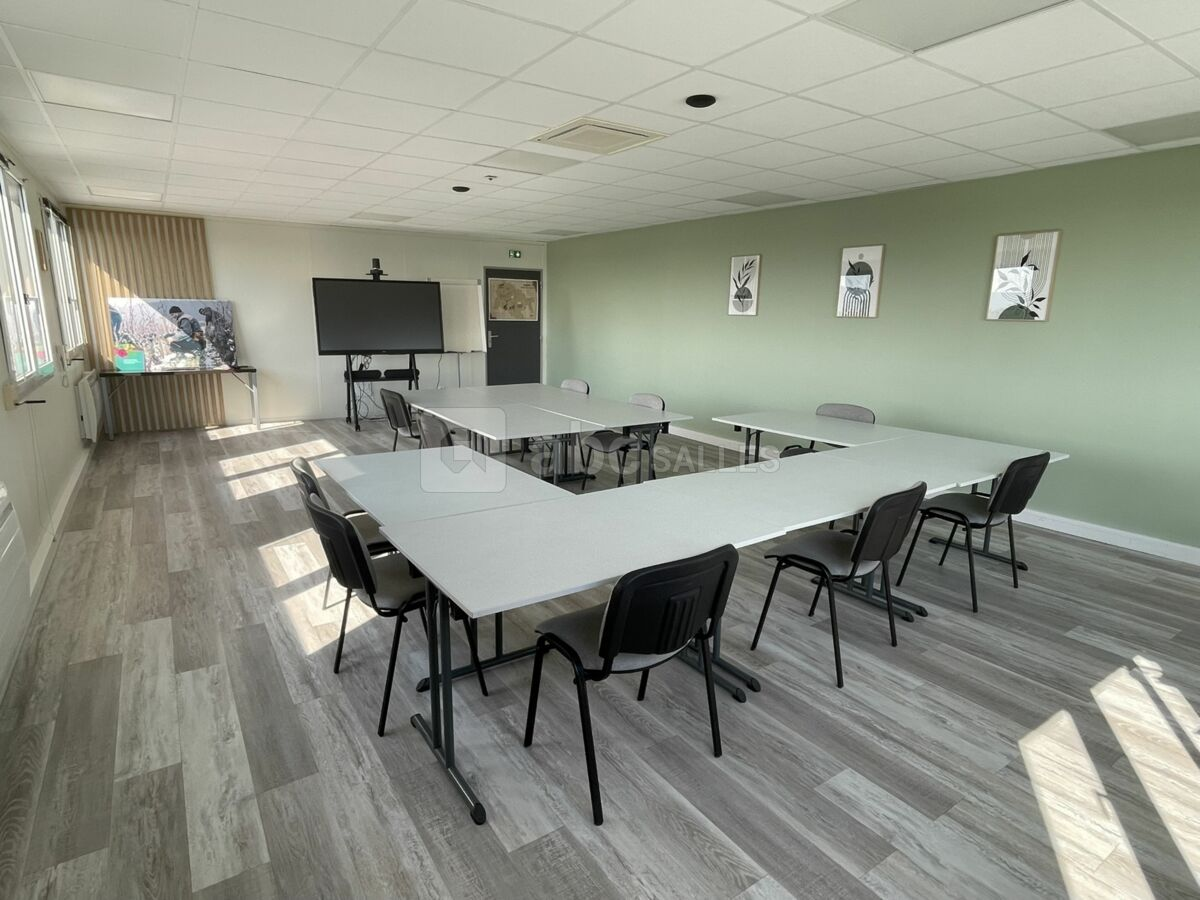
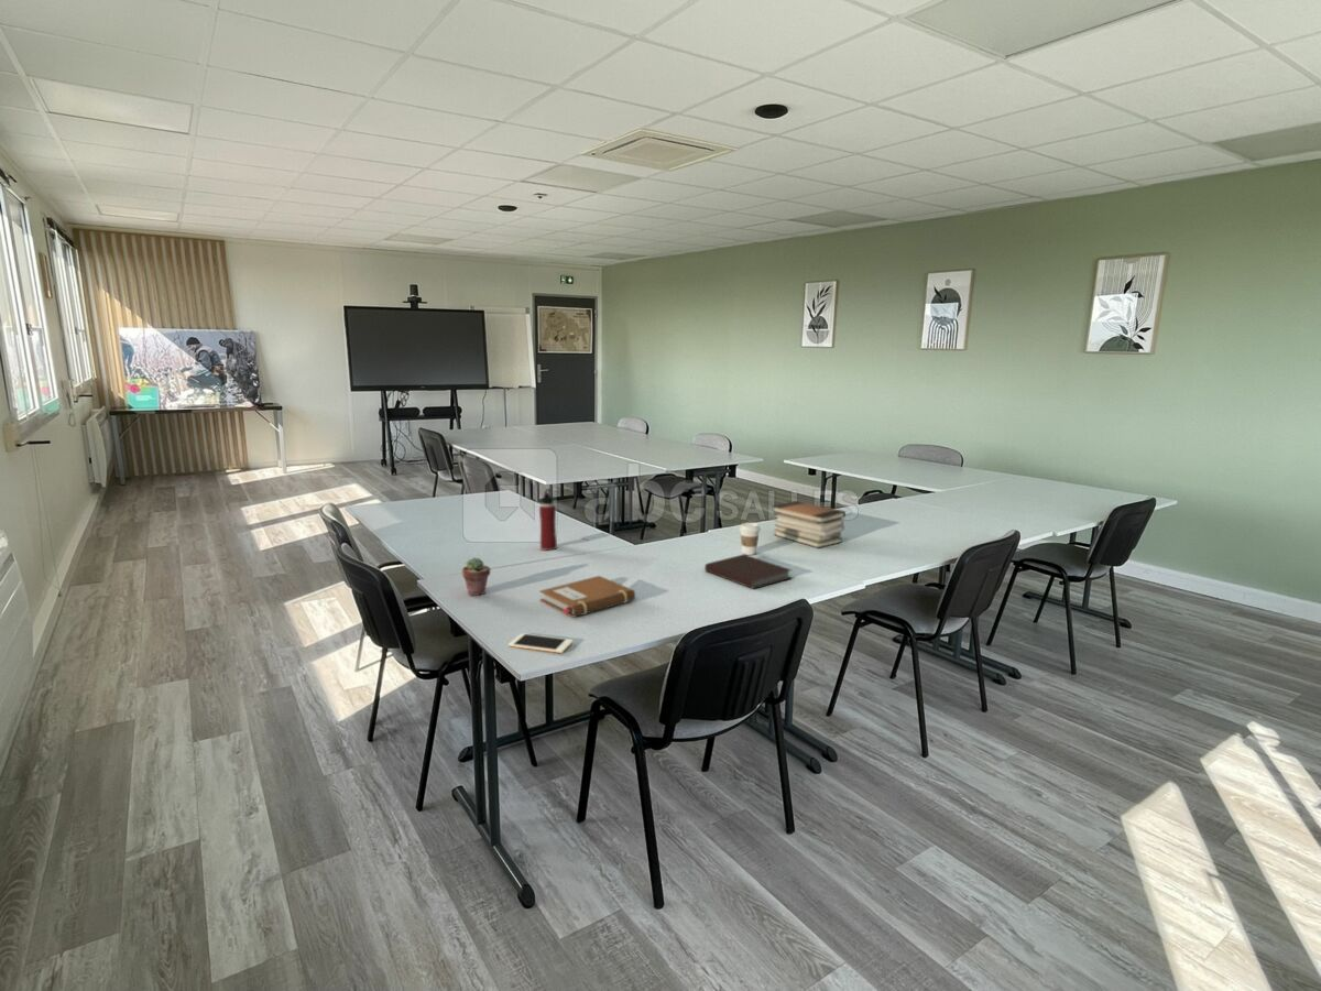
+ potted succulent [461,556,492,597]
+ book stack [771,500,847,549]
+ water bottle [538,488,558,552]
+ notebook [538,575,636,619]
+ coffee cup [738,522,762,556]
+ notebook [703,554,793,590]
+ cell phone [507,632,574,654]
